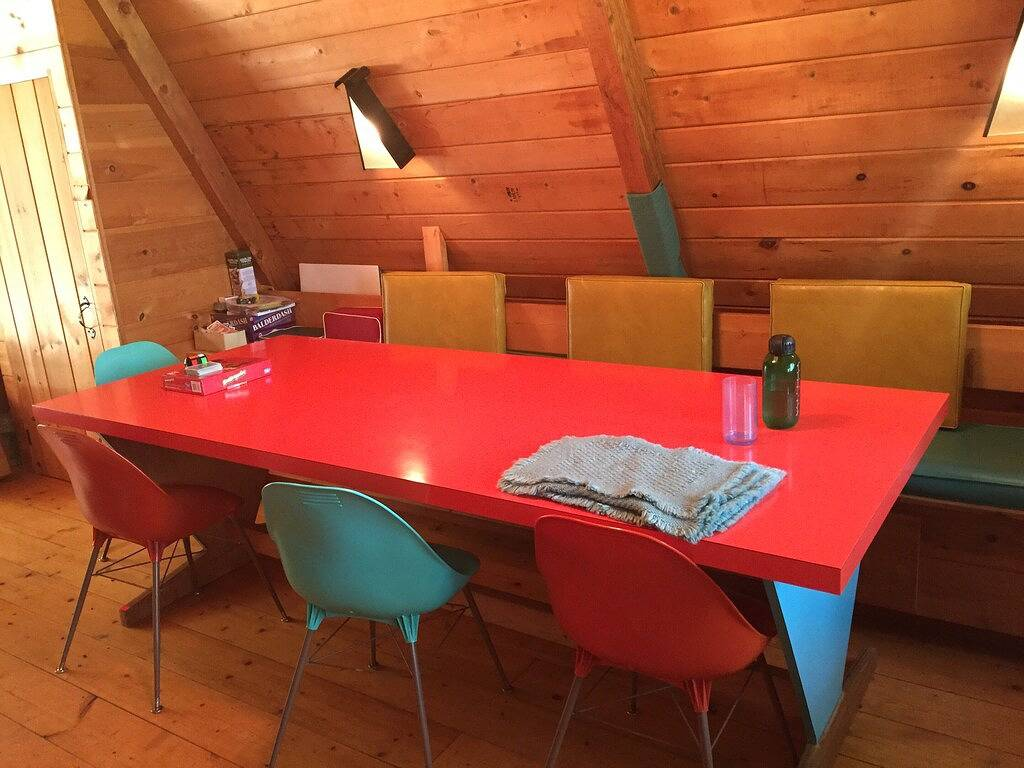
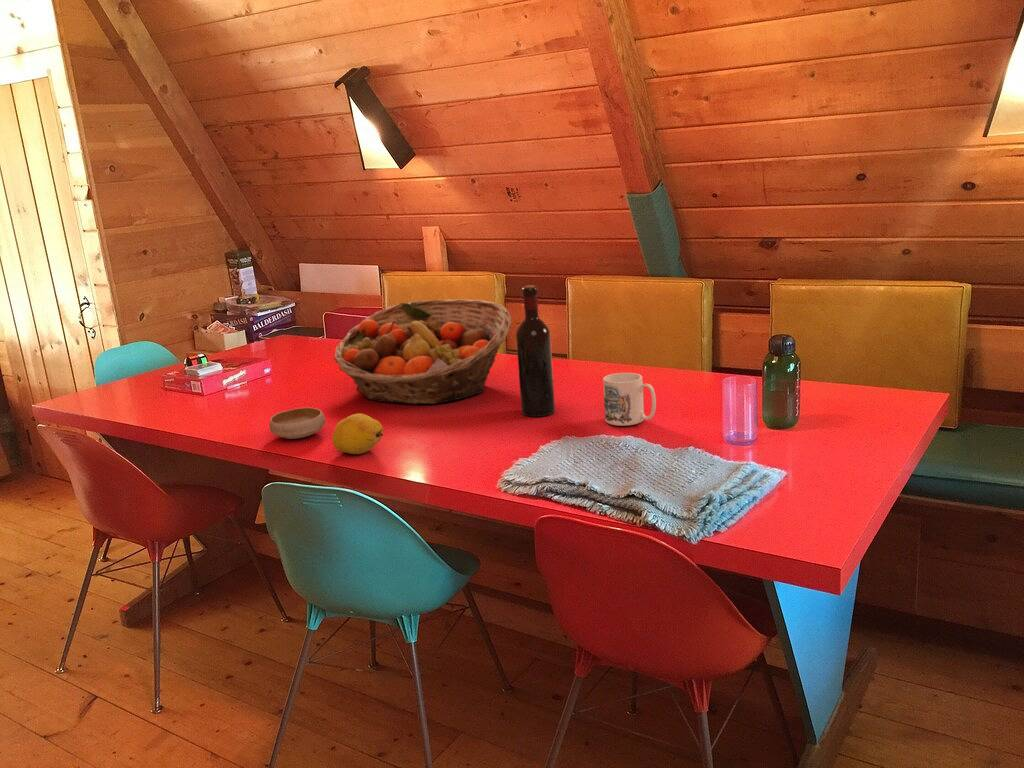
+ fruit [331,412,384,455]
+ mug [602,372,657,427]
+ fruit basket [333,298,512,405]
+ wine bottle [515,284,556,418]
+ bowl [268,407,326,440]
